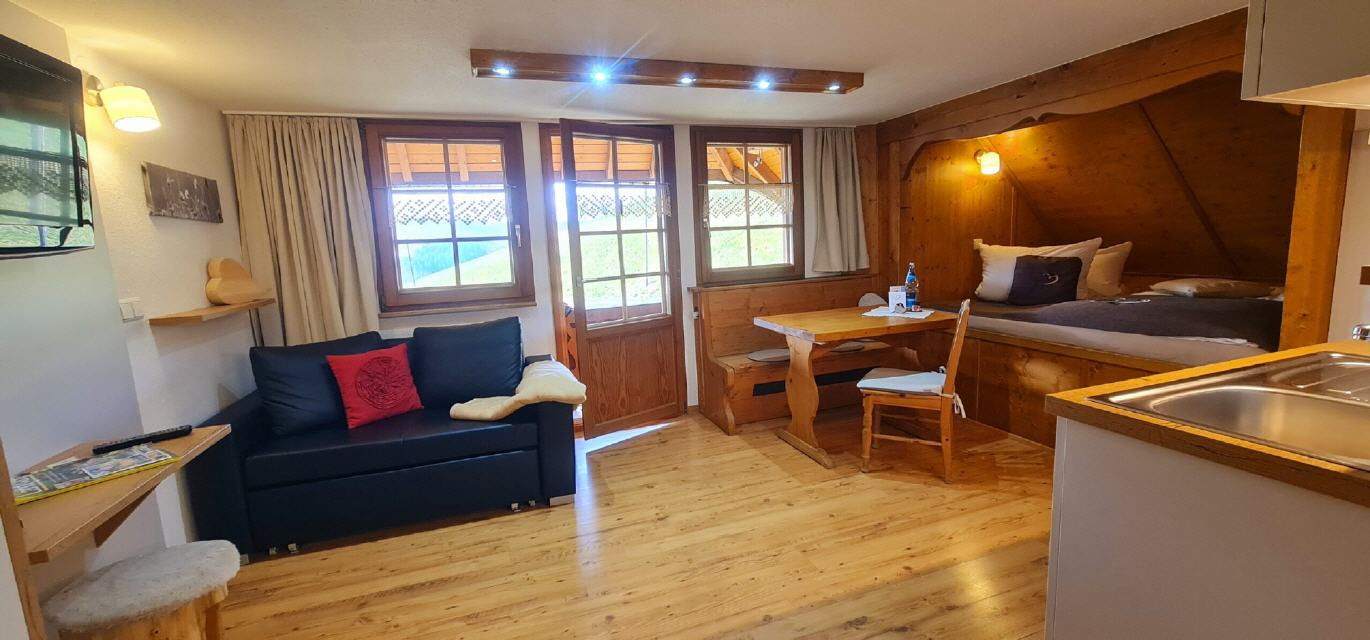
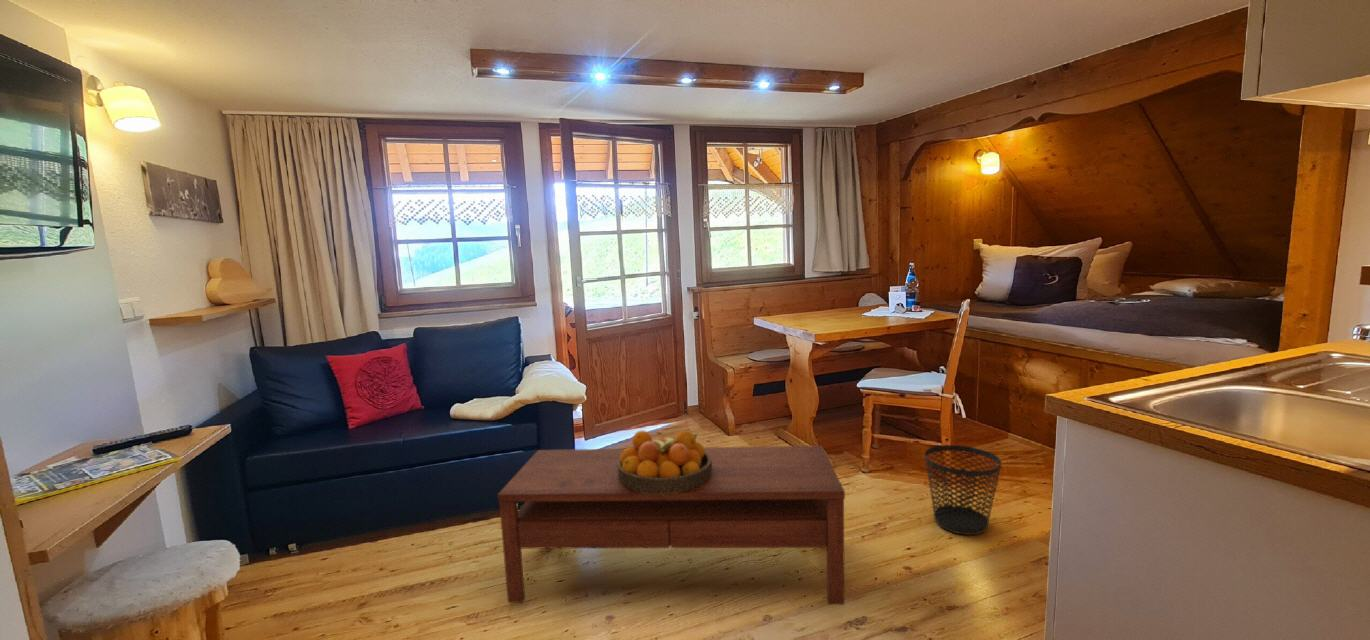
+ wastebasket [924,444,1002,536]
+ coffee table [497,445,846,605]
+ fruit bowl [618,429,712,494]
